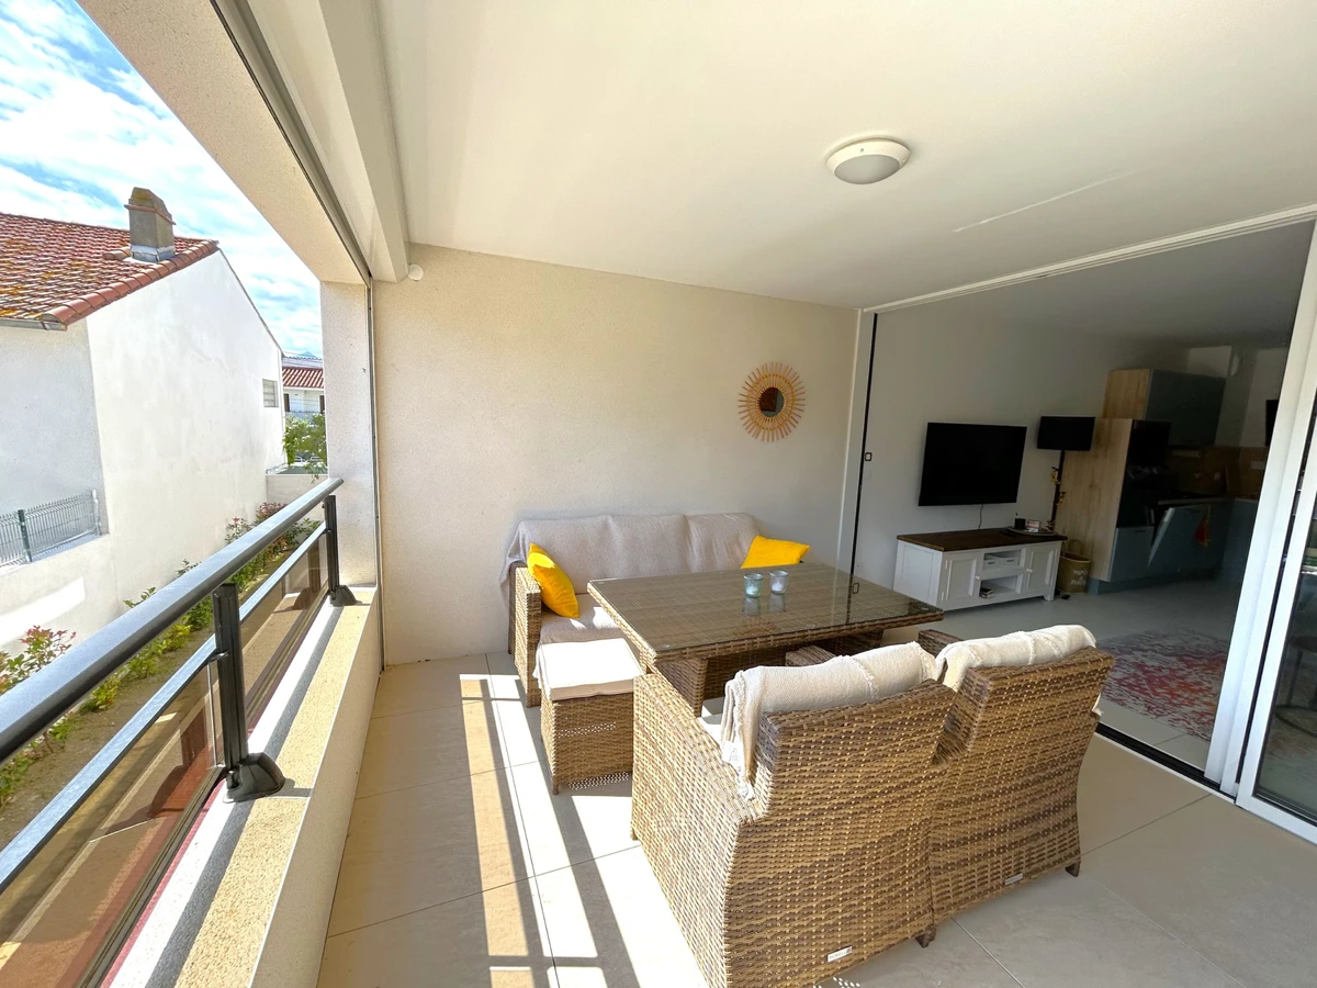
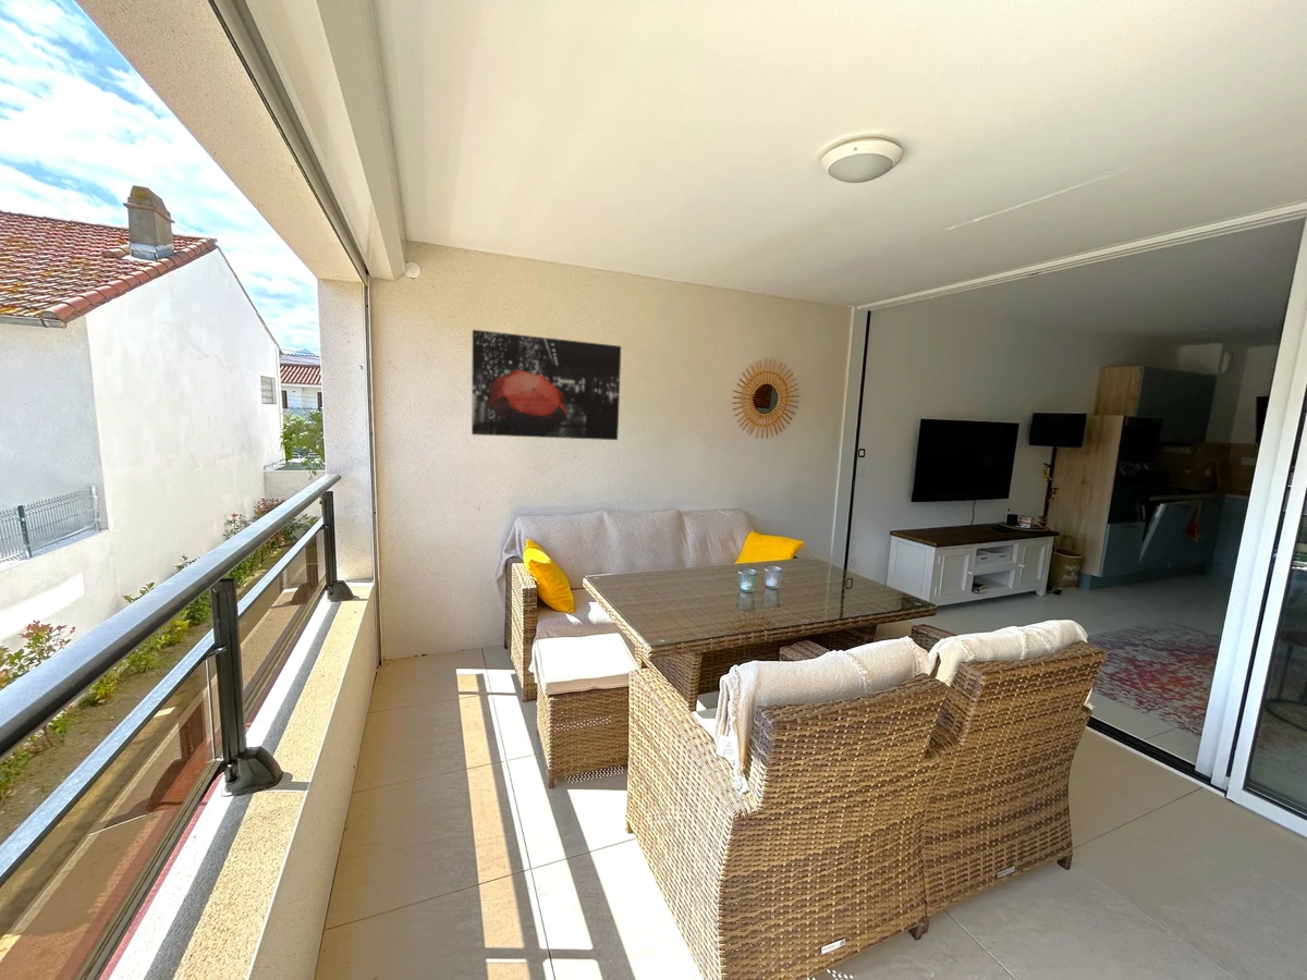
+ wall art [471,329,622,441]
